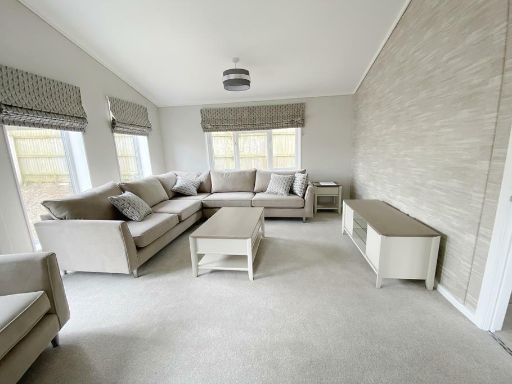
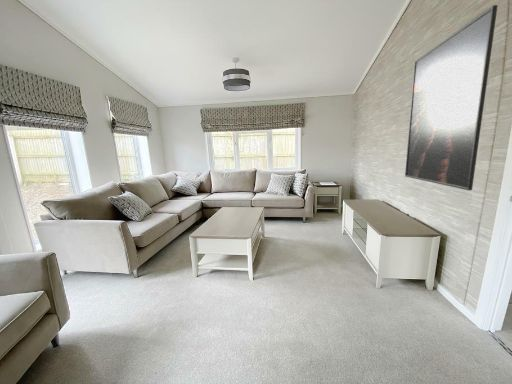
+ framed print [404,4,499,191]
